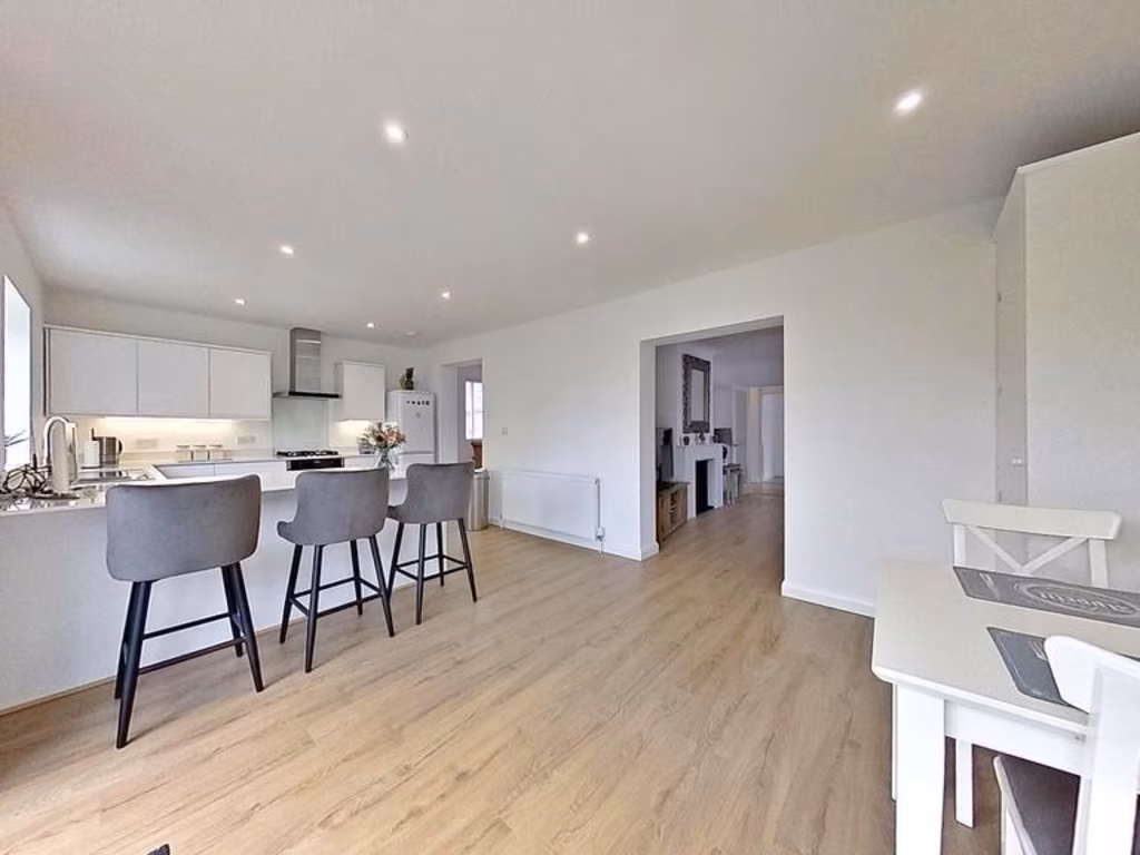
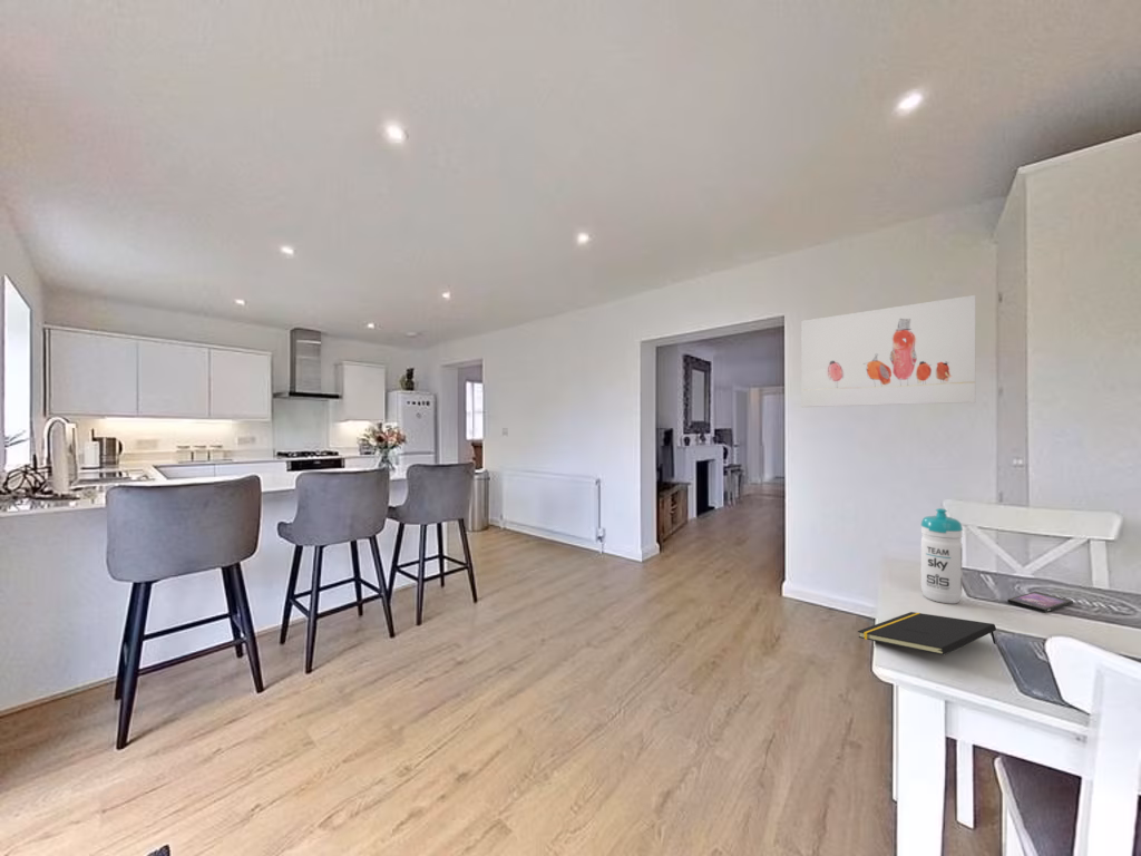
+ smartphone [1006,591,1074,614]
+ notepad [857,611,997,656]
+ water bottle [920,507,964,605]
+ wall art [800,294,977,408]
